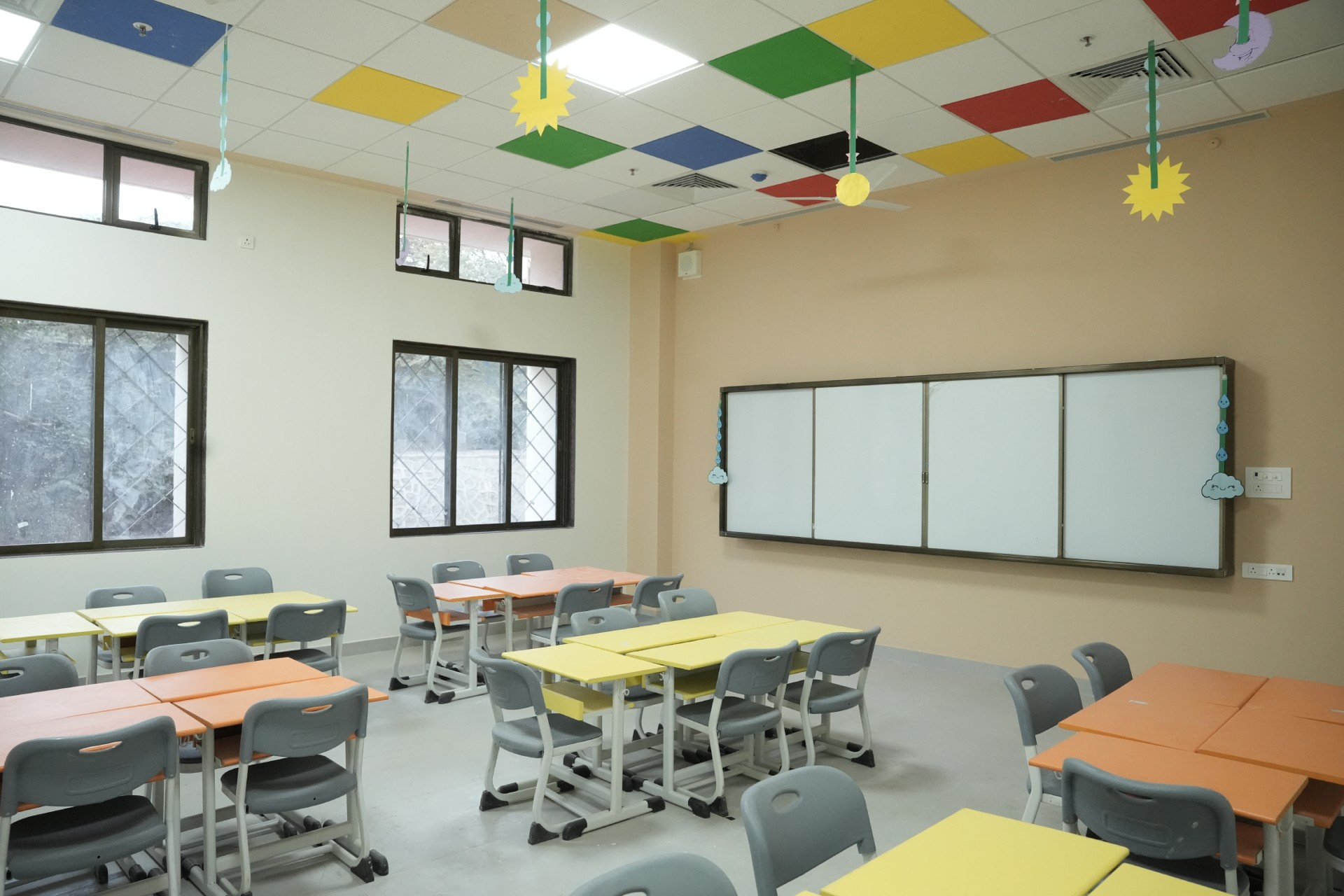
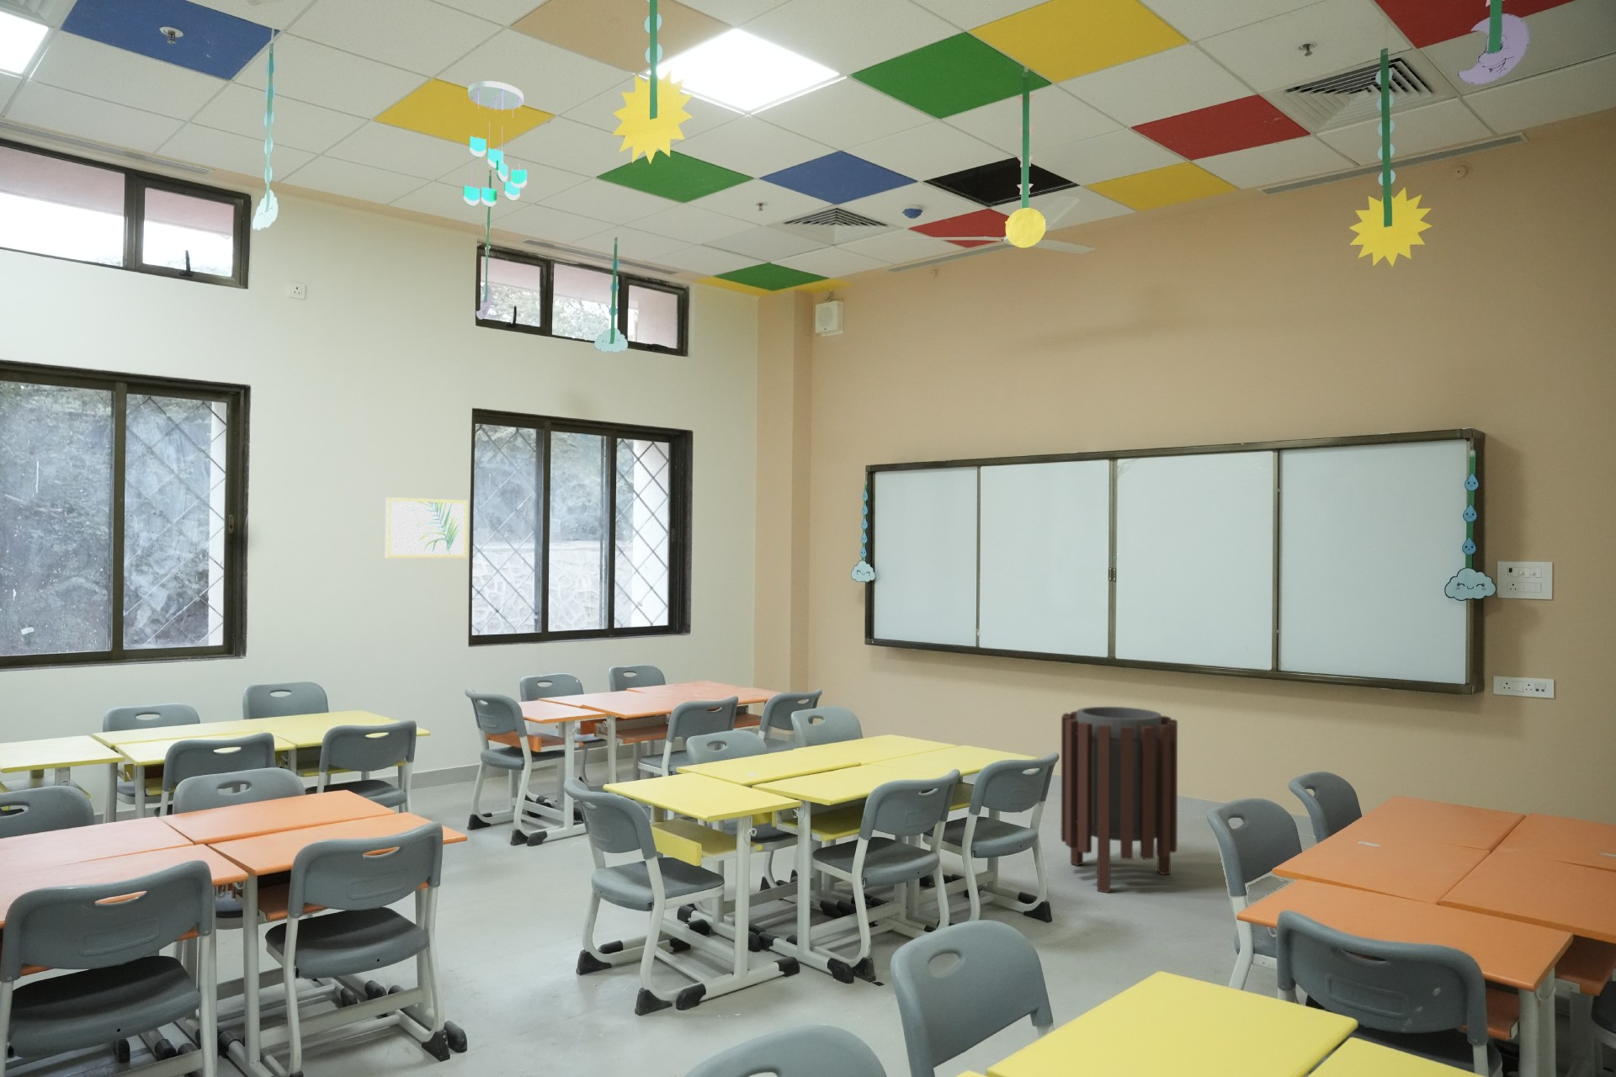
+ ceiling mobile [463,79,528,208]
+ wall art [385,496,468,559]
+ trash can [1060,706,1178,893]
